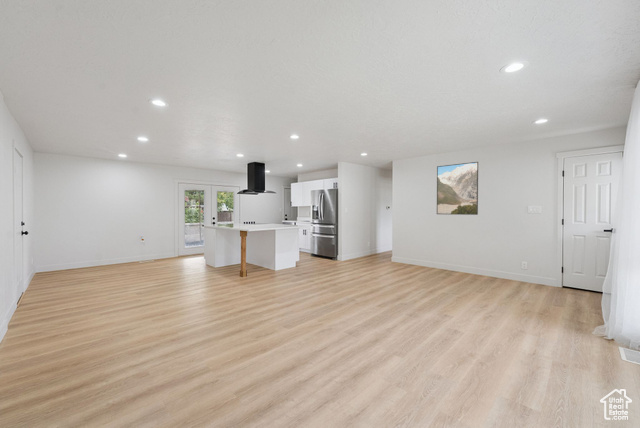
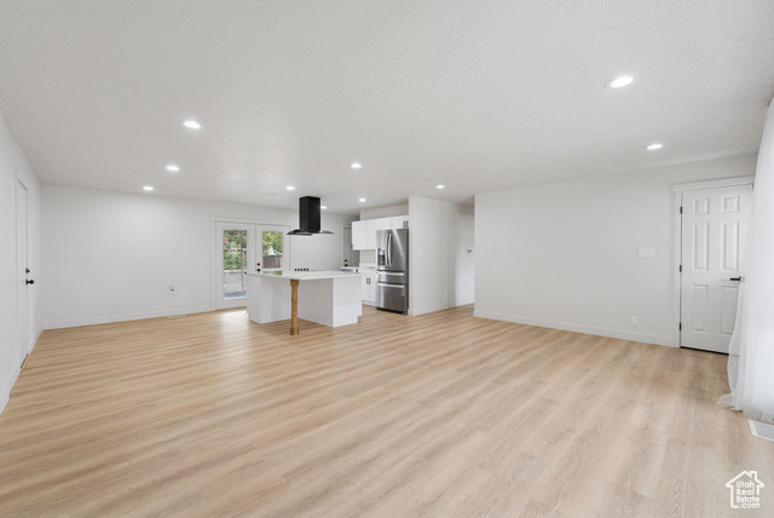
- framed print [436,161,479,216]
